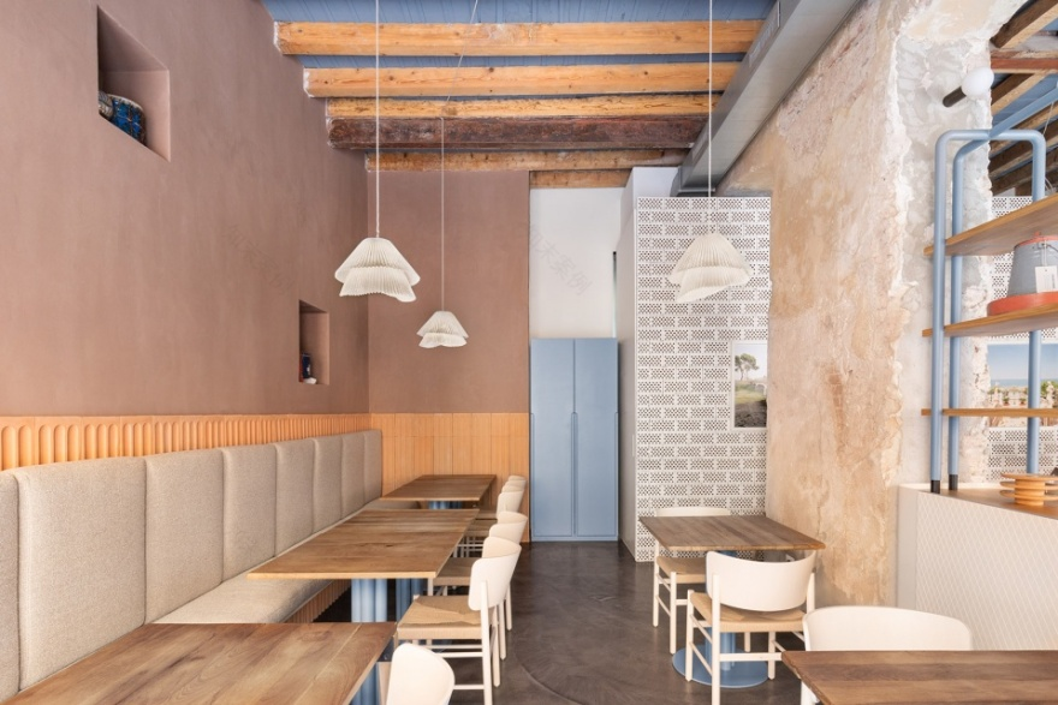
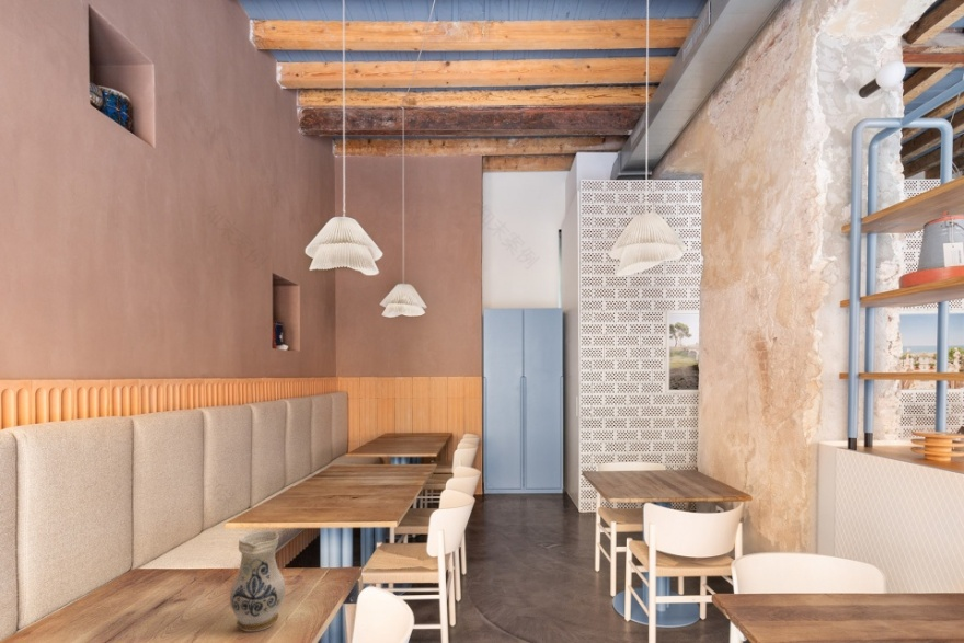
+ ceramic pitcher [229,530,286,633]
